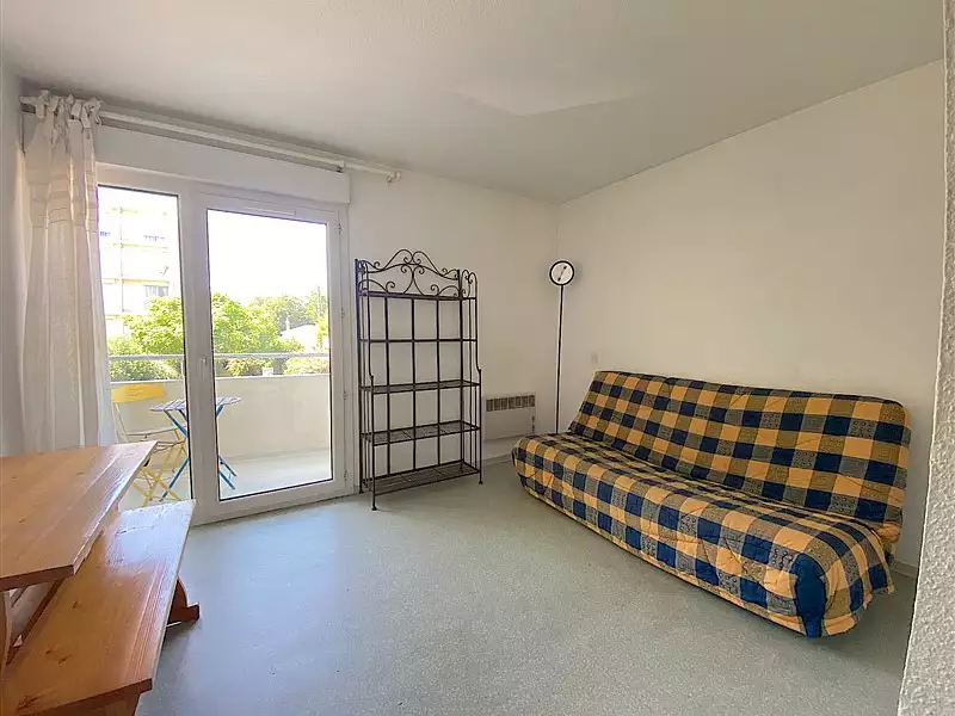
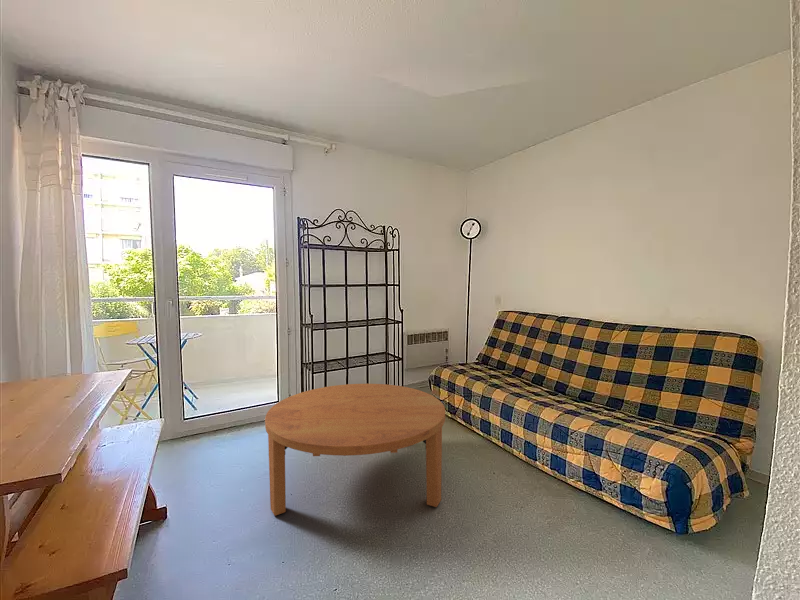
+ coffee table [264,383,446,516]
